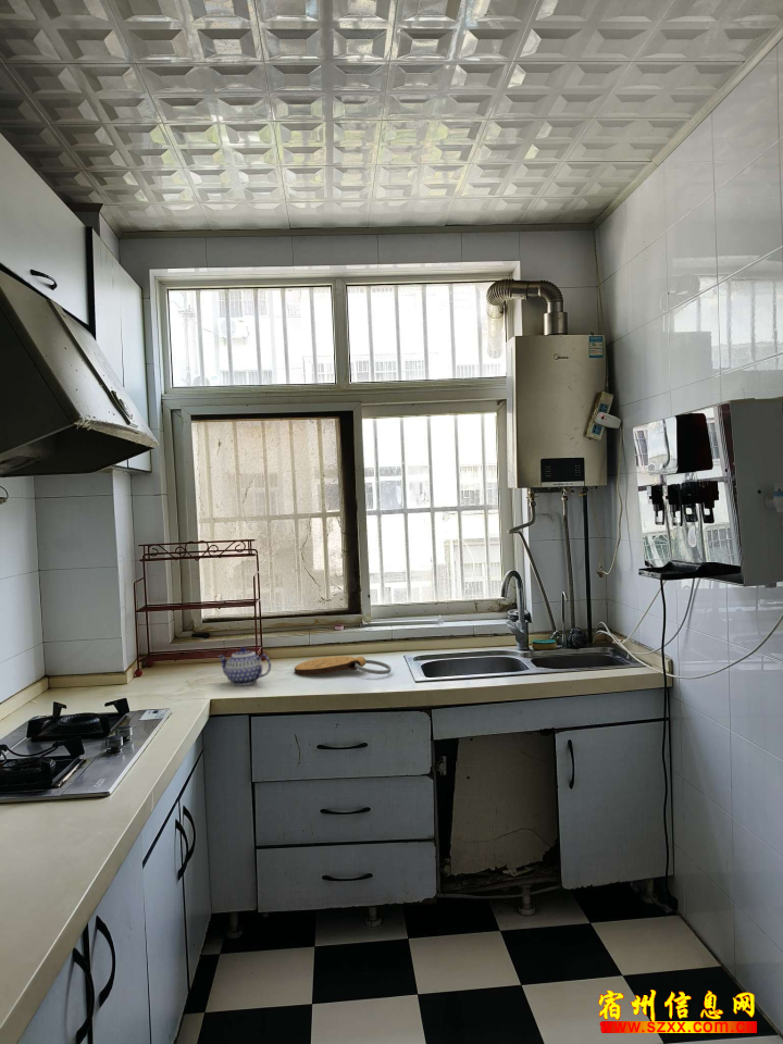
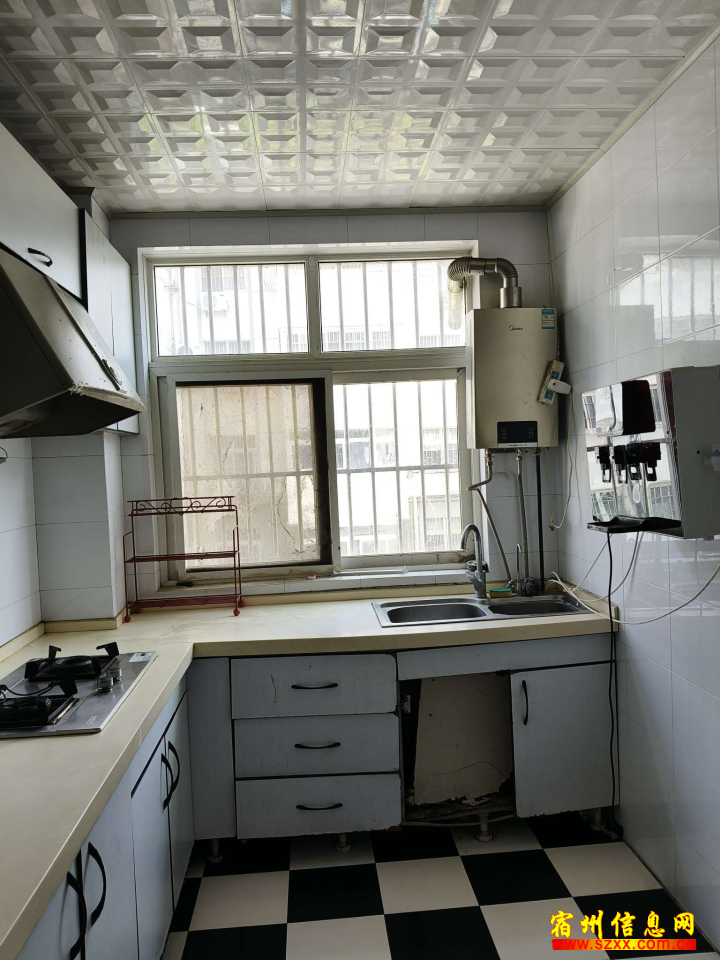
- teapot [217,646,272,686]
- key chain [294,655,391,676]
